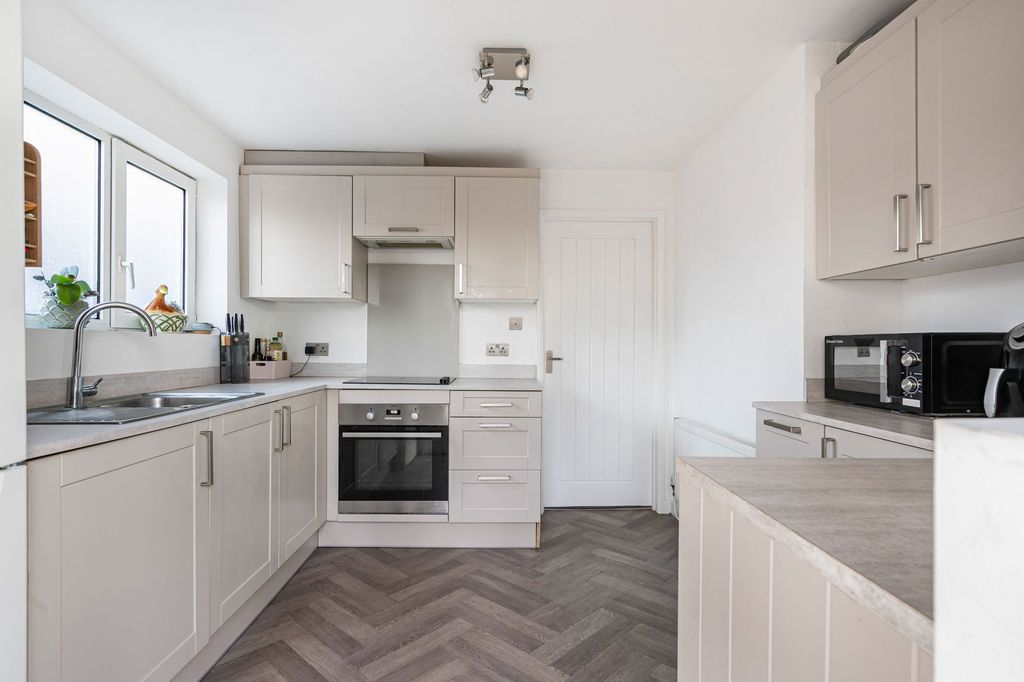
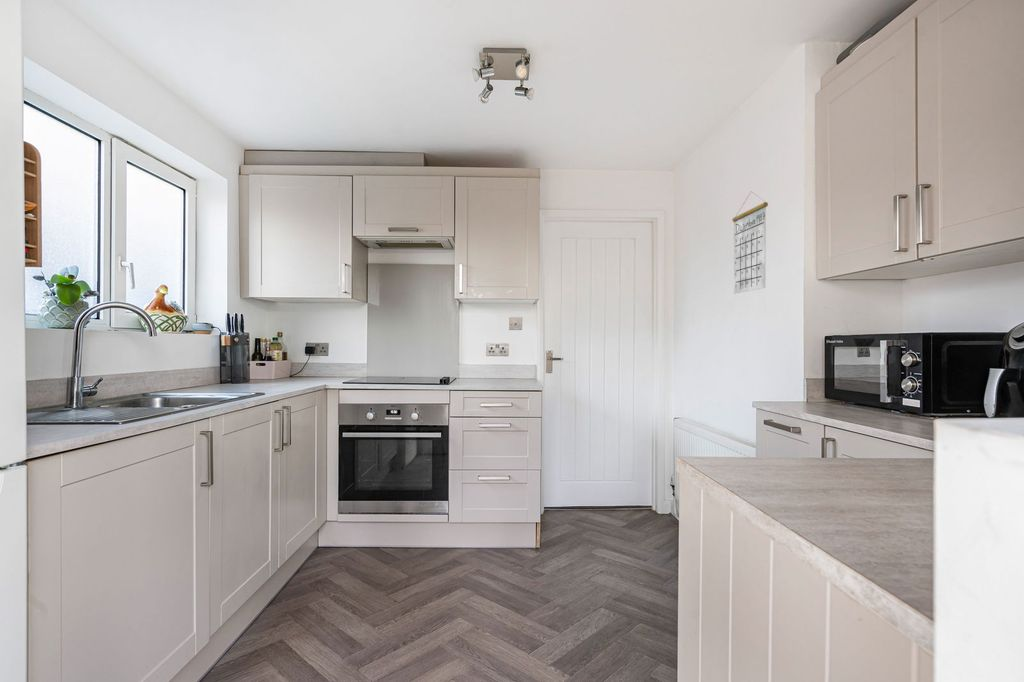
+ calendar [731,190,769,295]
